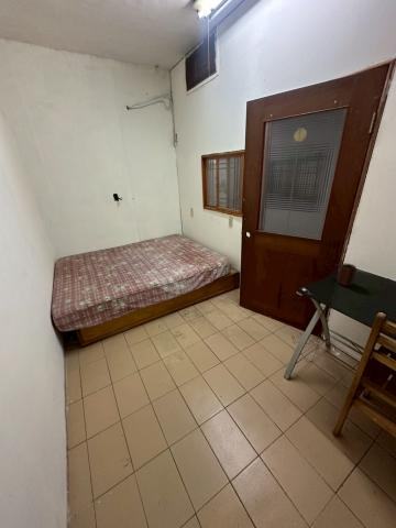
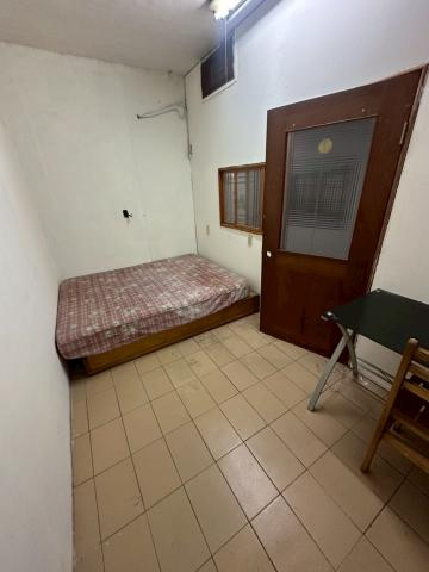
- mug [331,263,358,287]
